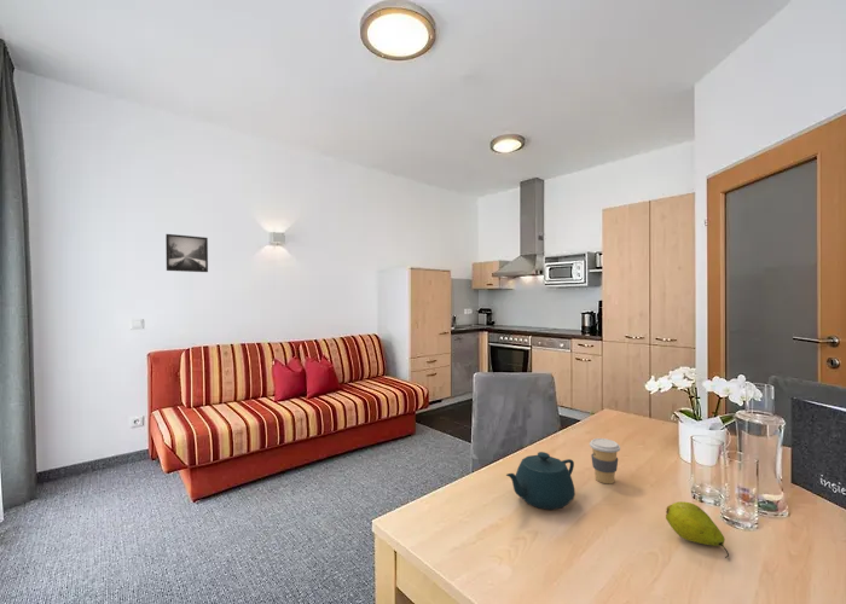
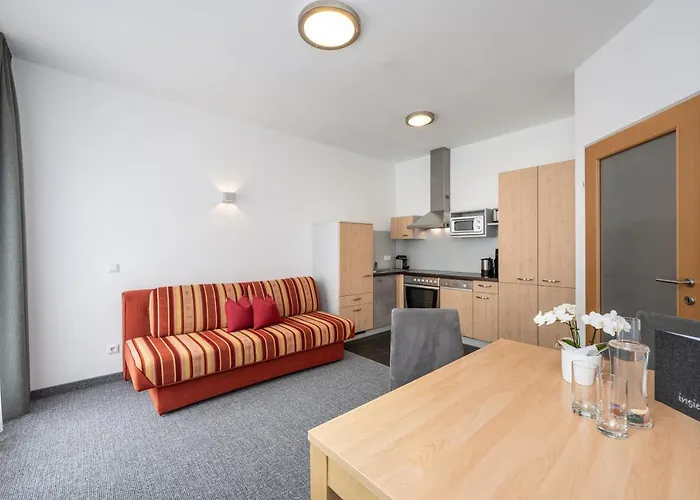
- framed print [164,233,209,273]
- coffee cup [589,437,621,484]
- fruit [665,500,730,559]
- teapot [505,451,576,511]
